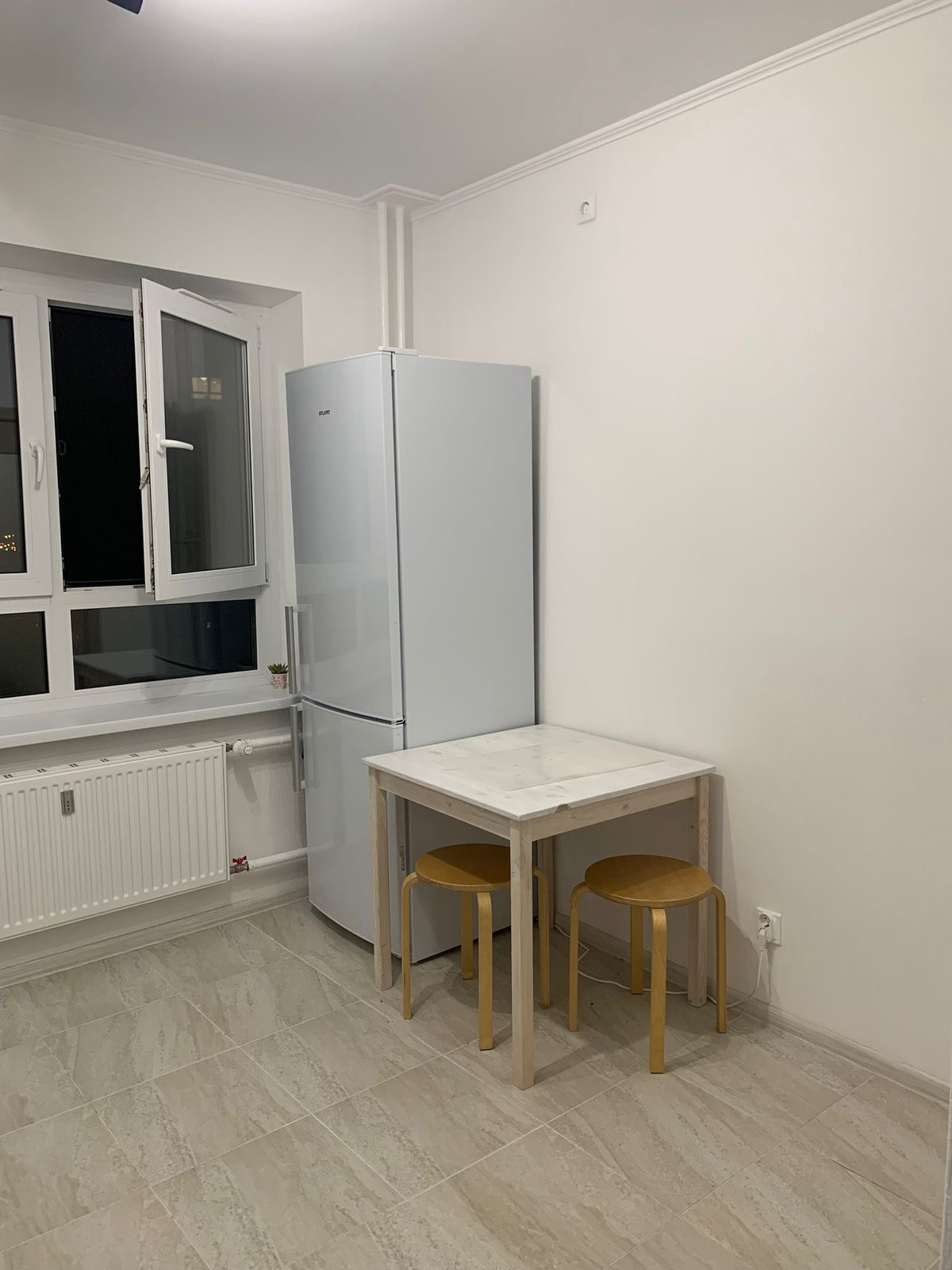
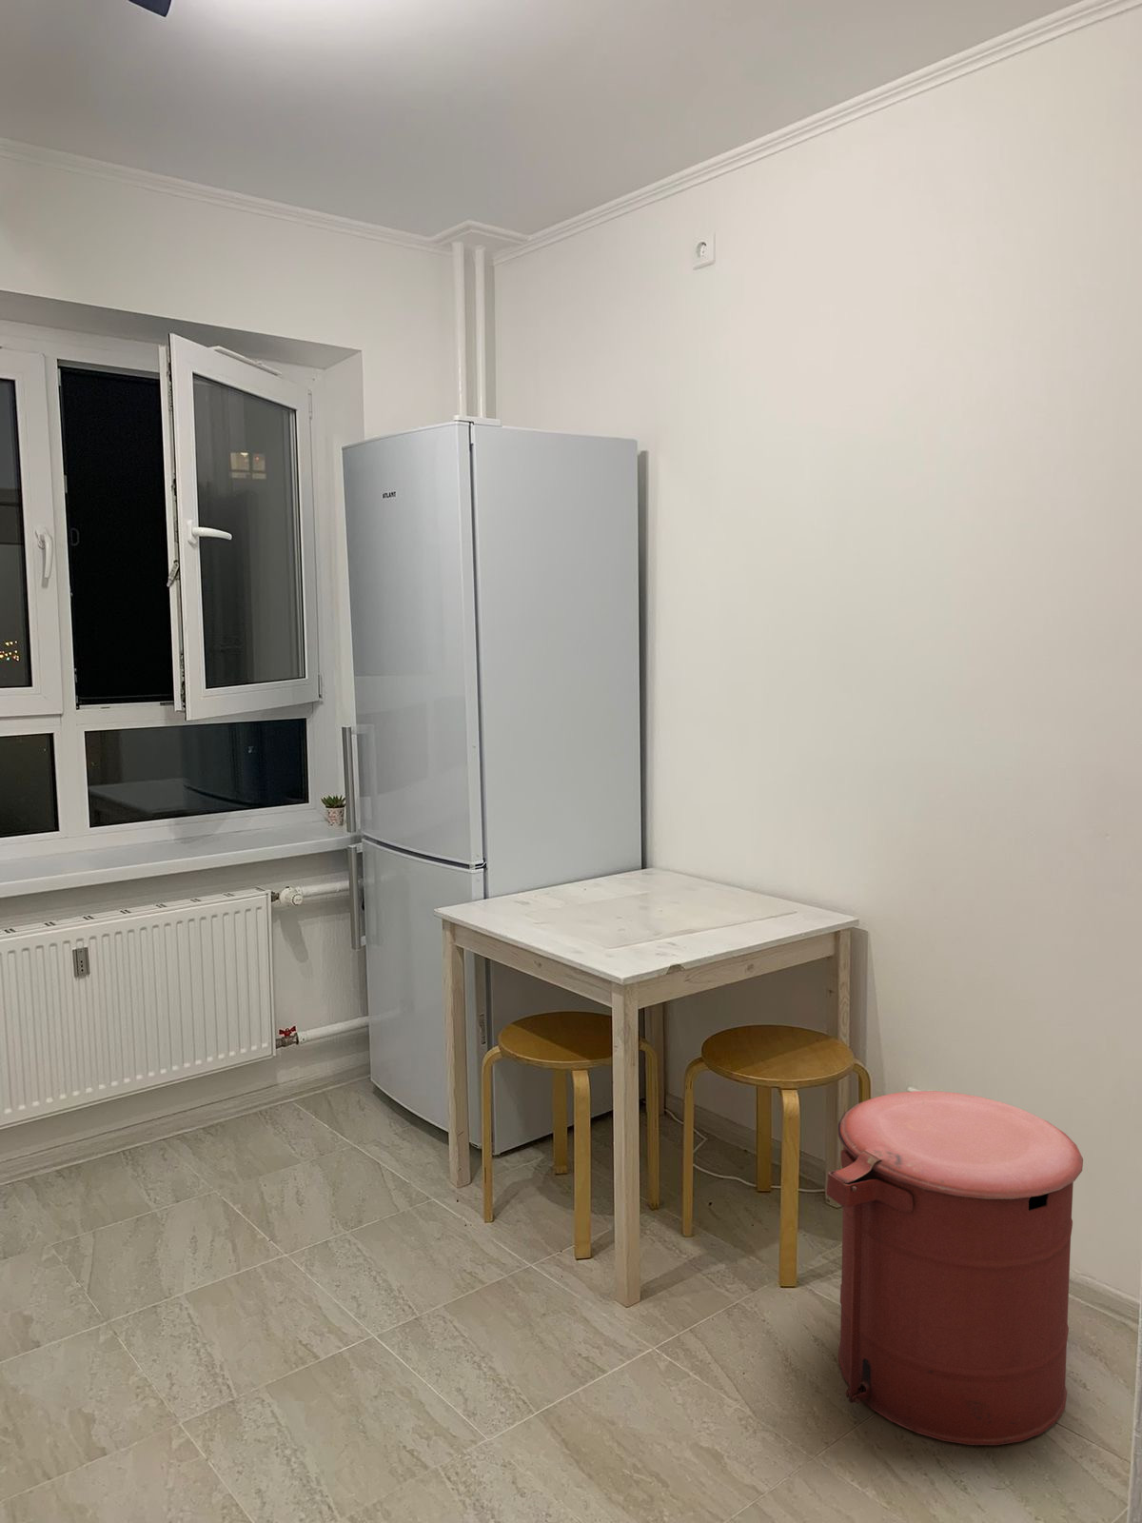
+ trash can [827,1090,1084,1446]
